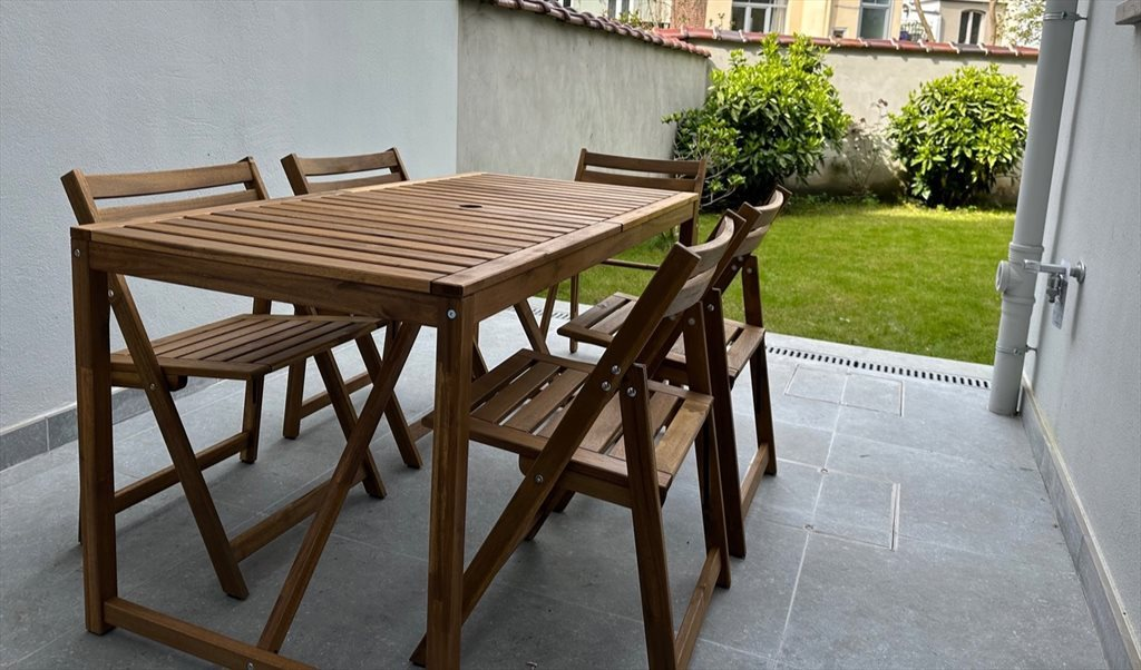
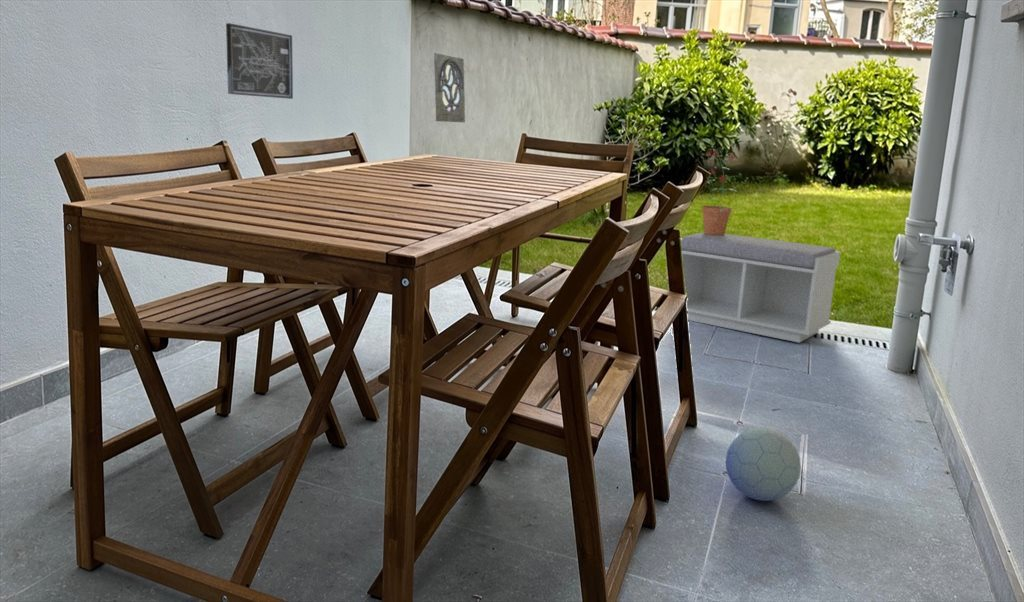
+ wall art [225,22,294,100]
+ wall ornament [433,52,466,123]
+ bench [680,232,841,344]
+ ball [725,427,802,502]
+ potted plant [701,147,738,235]
